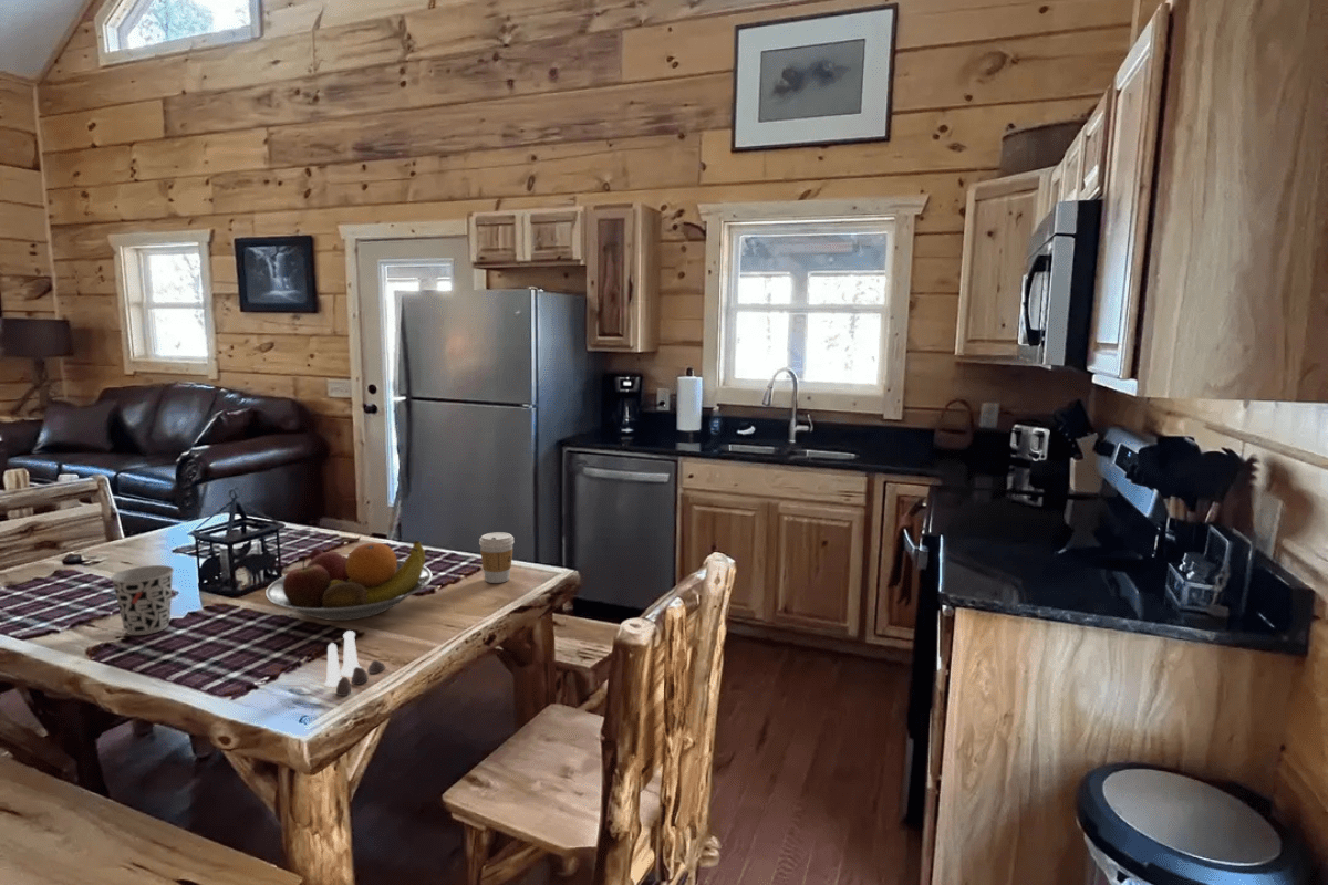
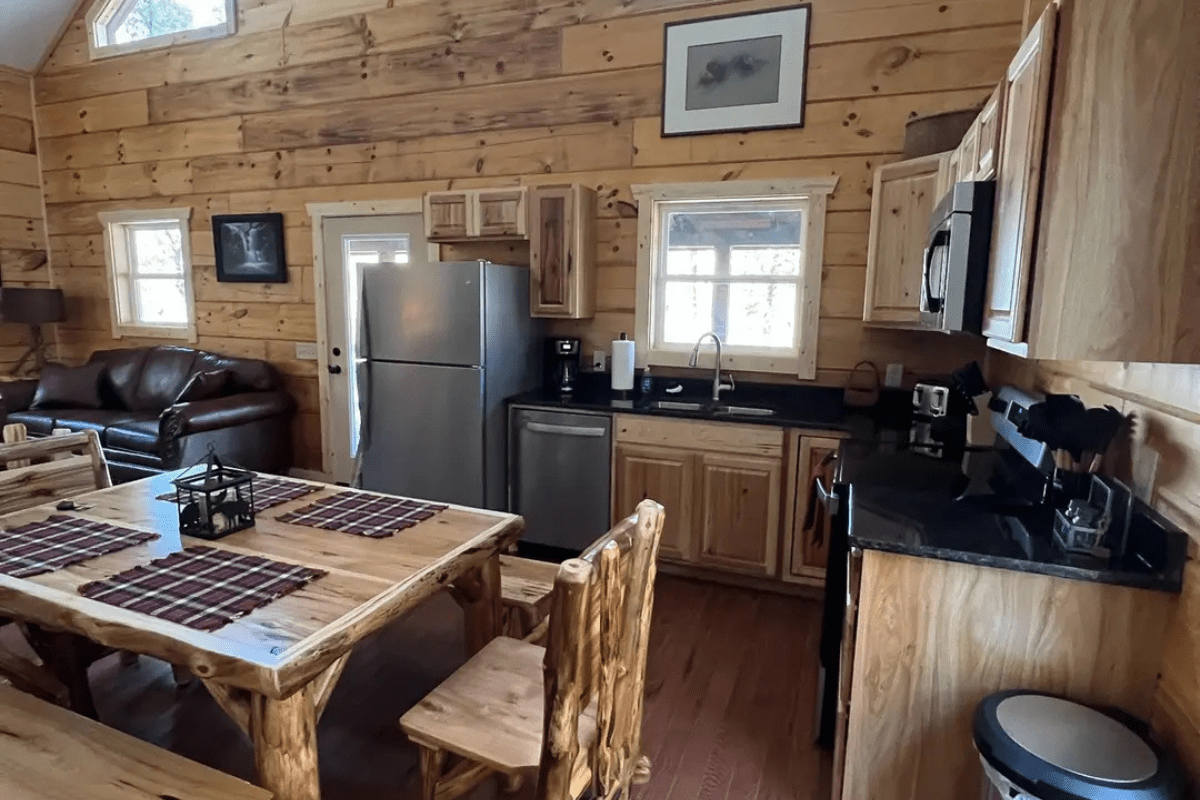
- fruit bowl [264,539,434,622]
- cup [110,564,175,636]
- coffee cup [478,531,515,584]
- salt and pepper shaker set [323,629,386,697]
